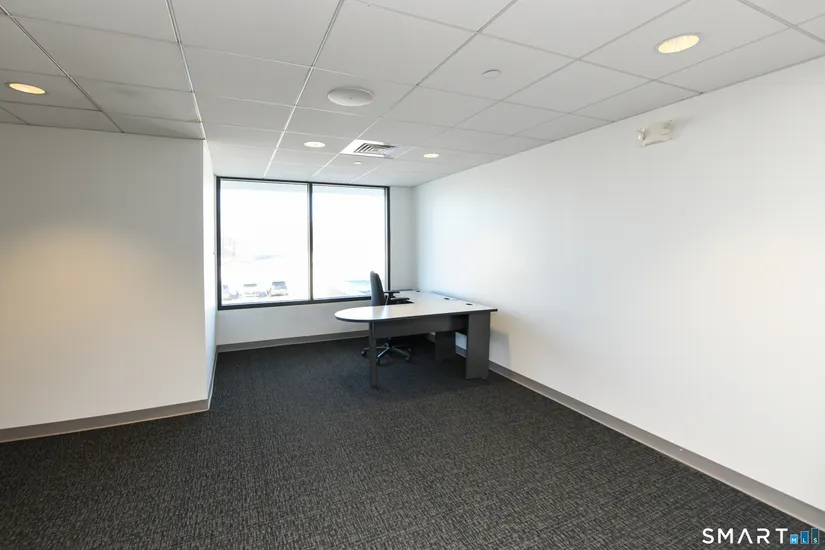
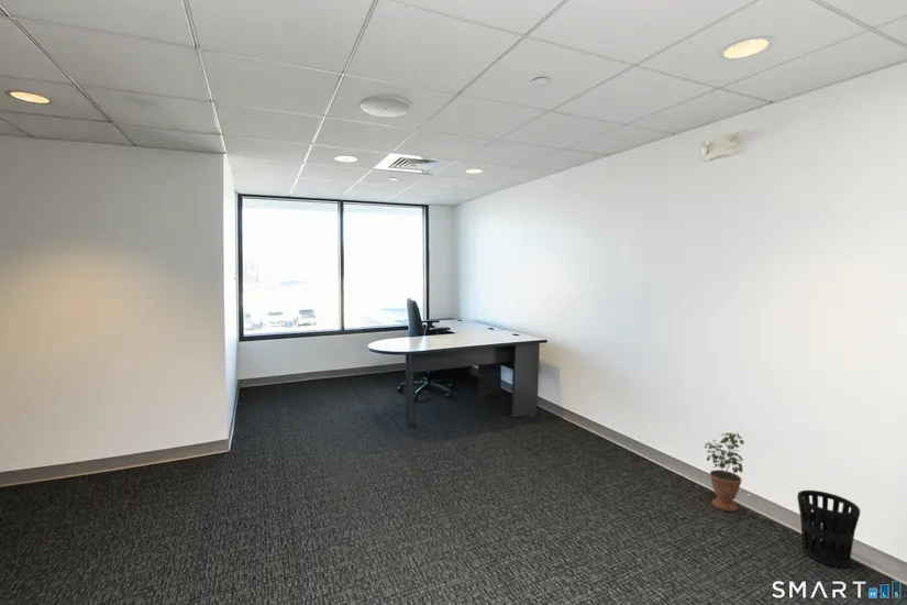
+ wastebasket [796,490,861,569]
+ potted plant [704,430,745,513]
